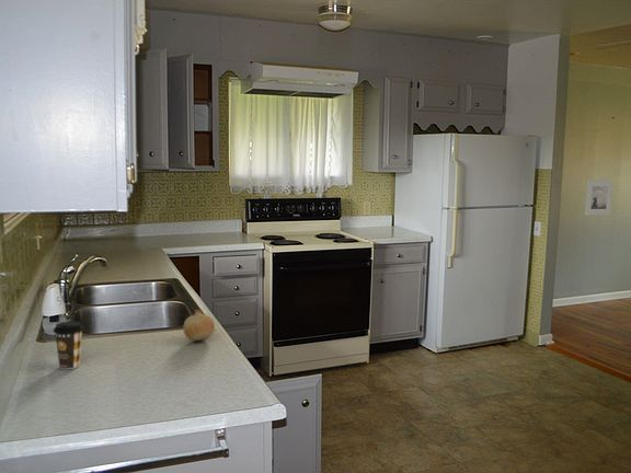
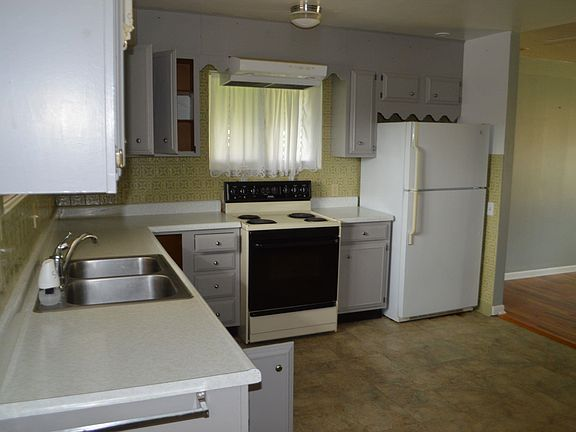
- fruit [182,308,216,342]
- coffee cup [53,320,84,370]
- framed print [584,178,613,217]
